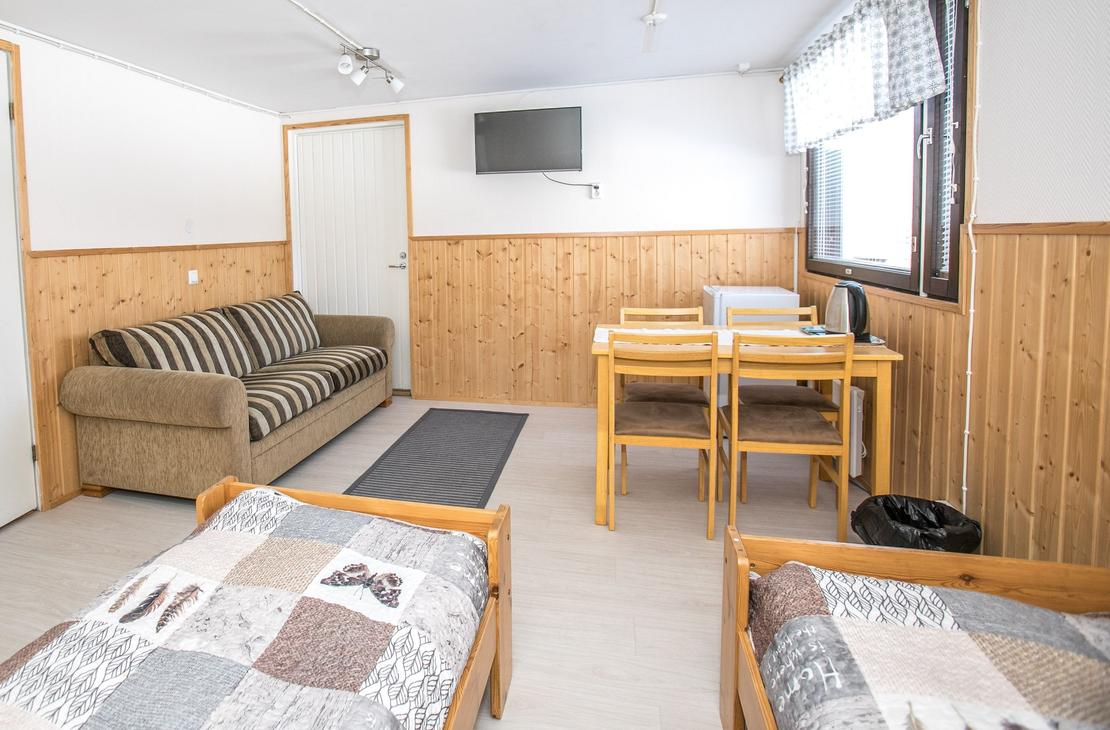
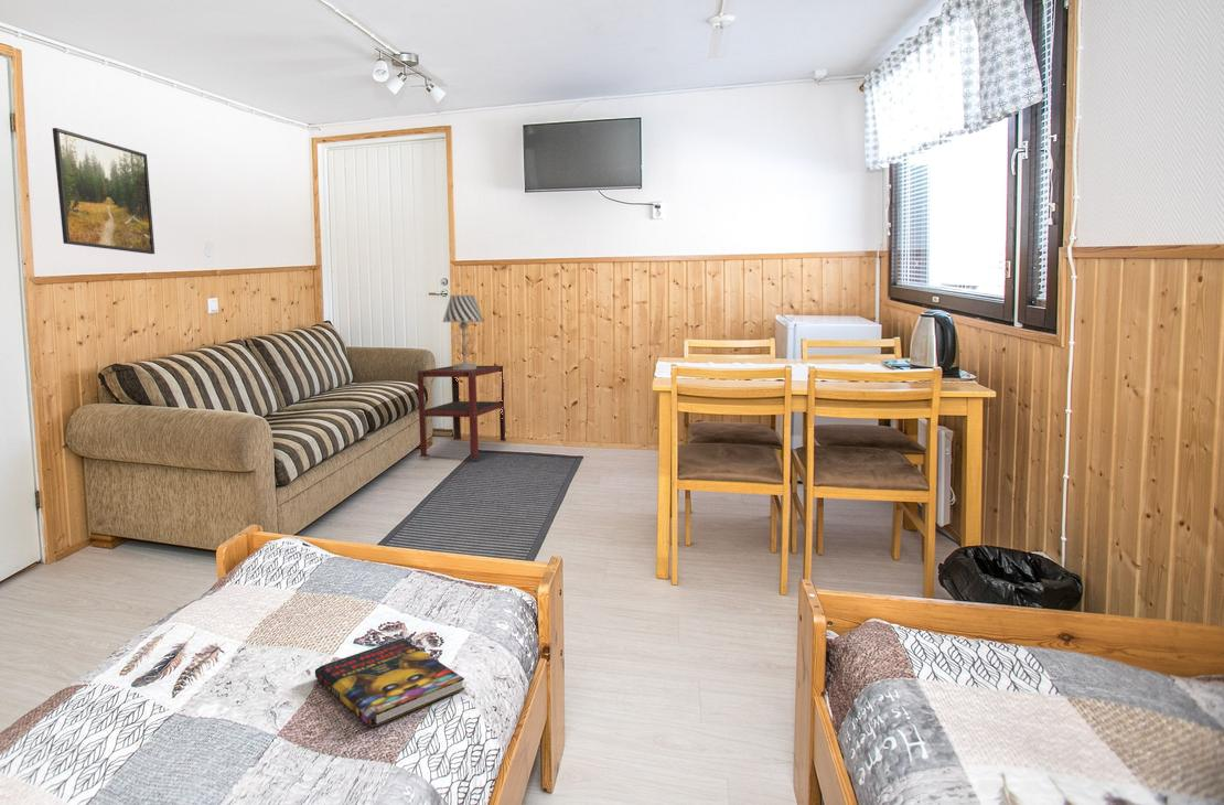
+ side table [417,365,507,460]
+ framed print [52,127,155,255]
+ table lamp [442,294,485,369]
+ book [314,637,465,728]
